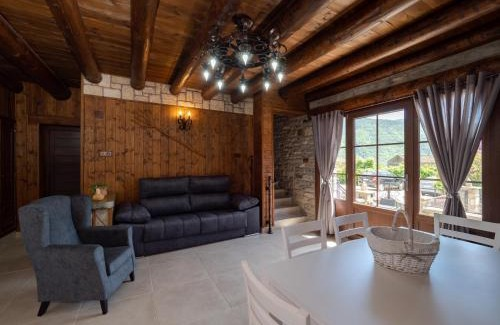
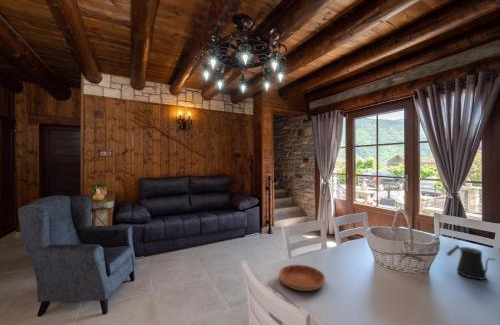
+ kettle [445,244,497,281]
+ saucer [278,264,326,292]
